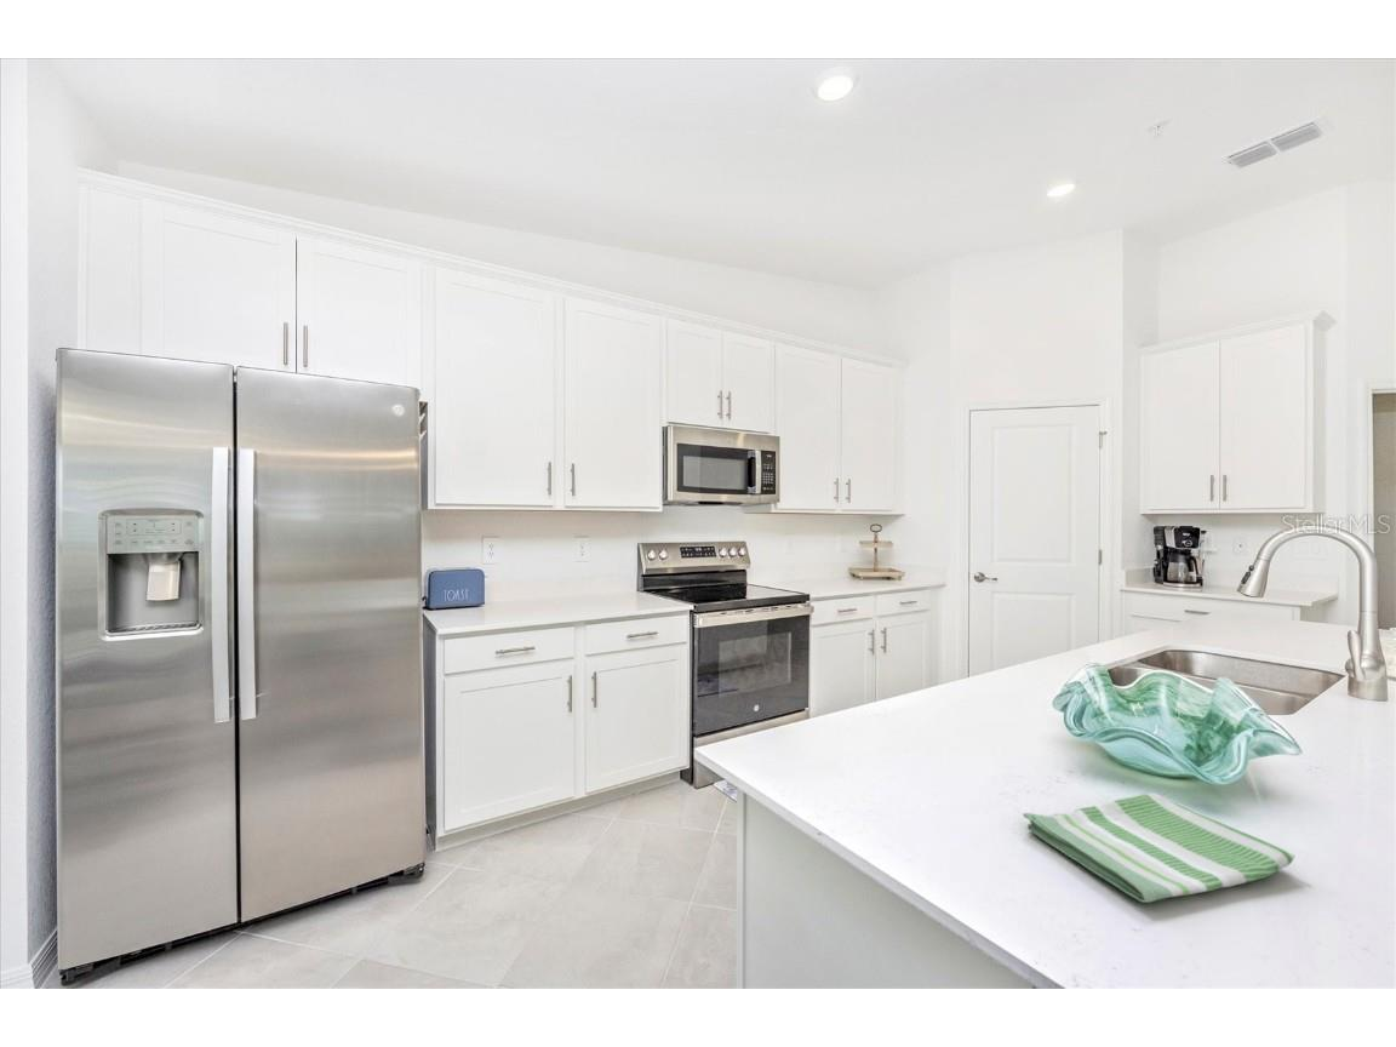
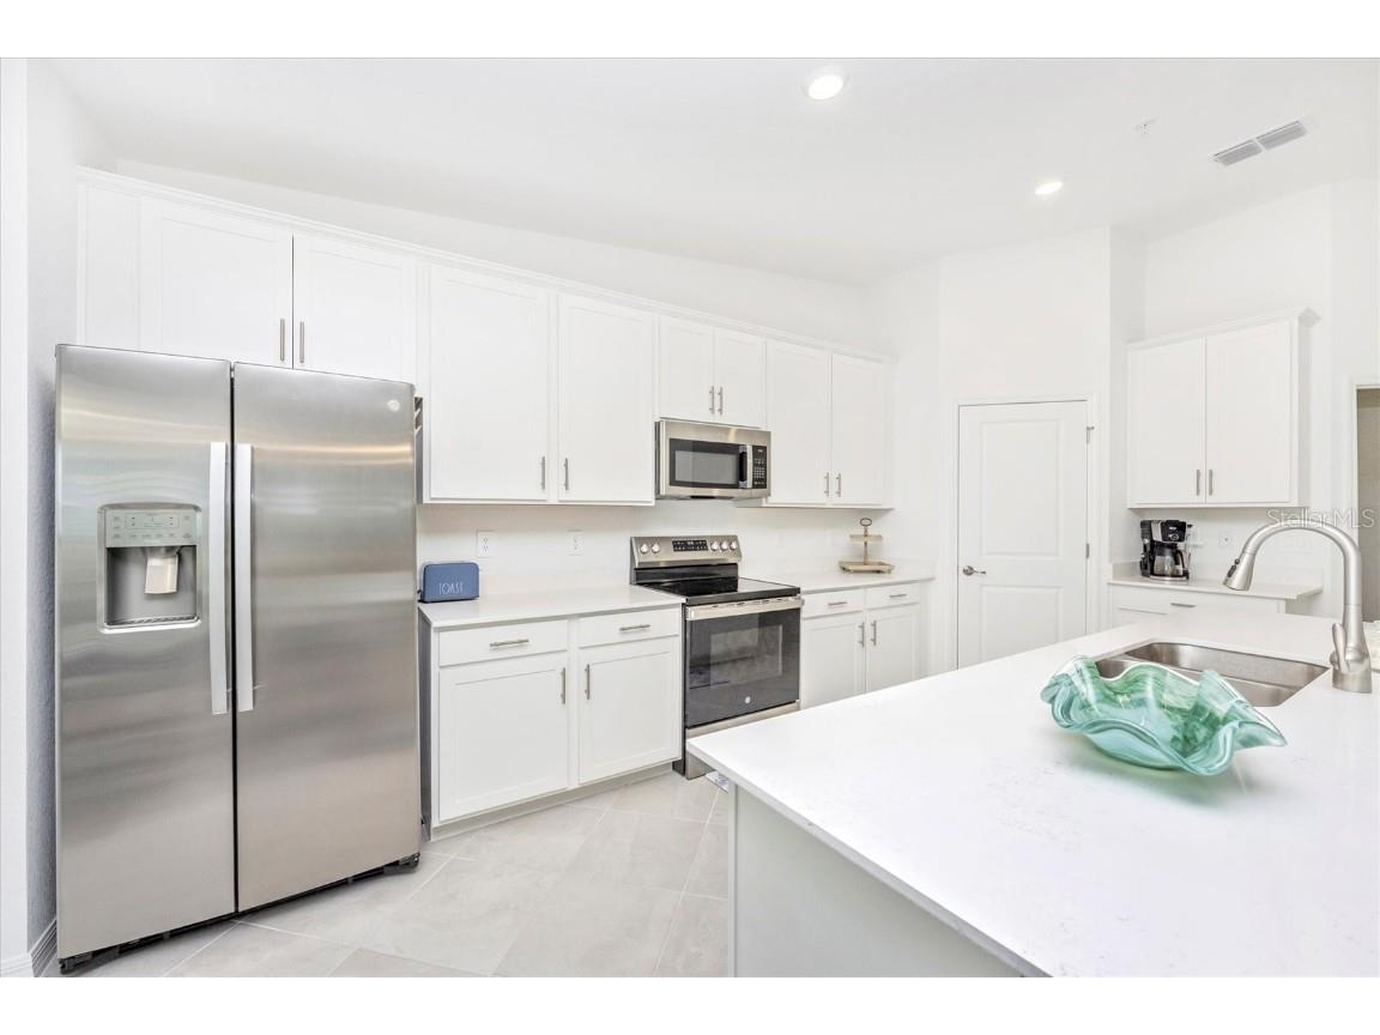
- dish towel [1022,791,1297,904]
